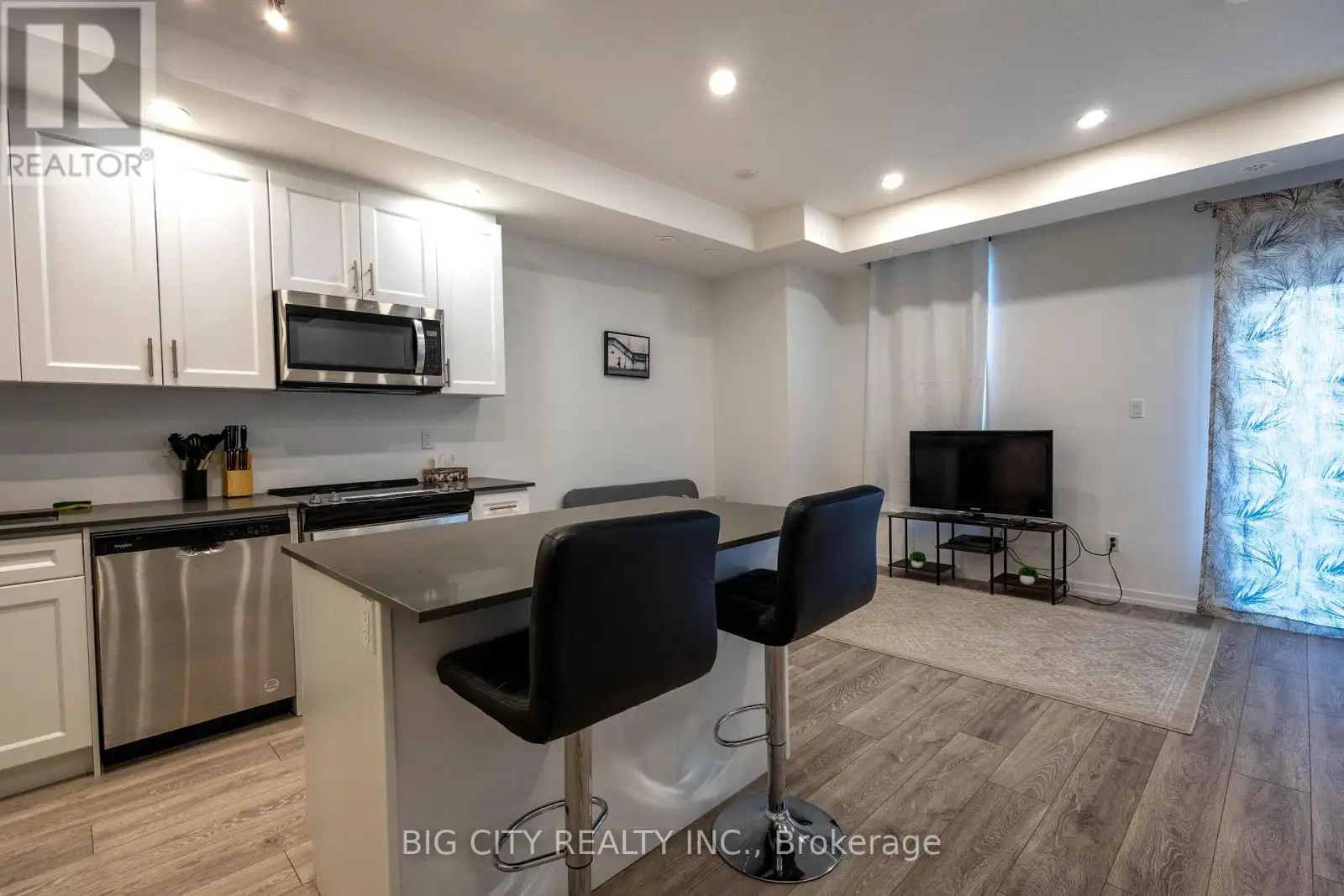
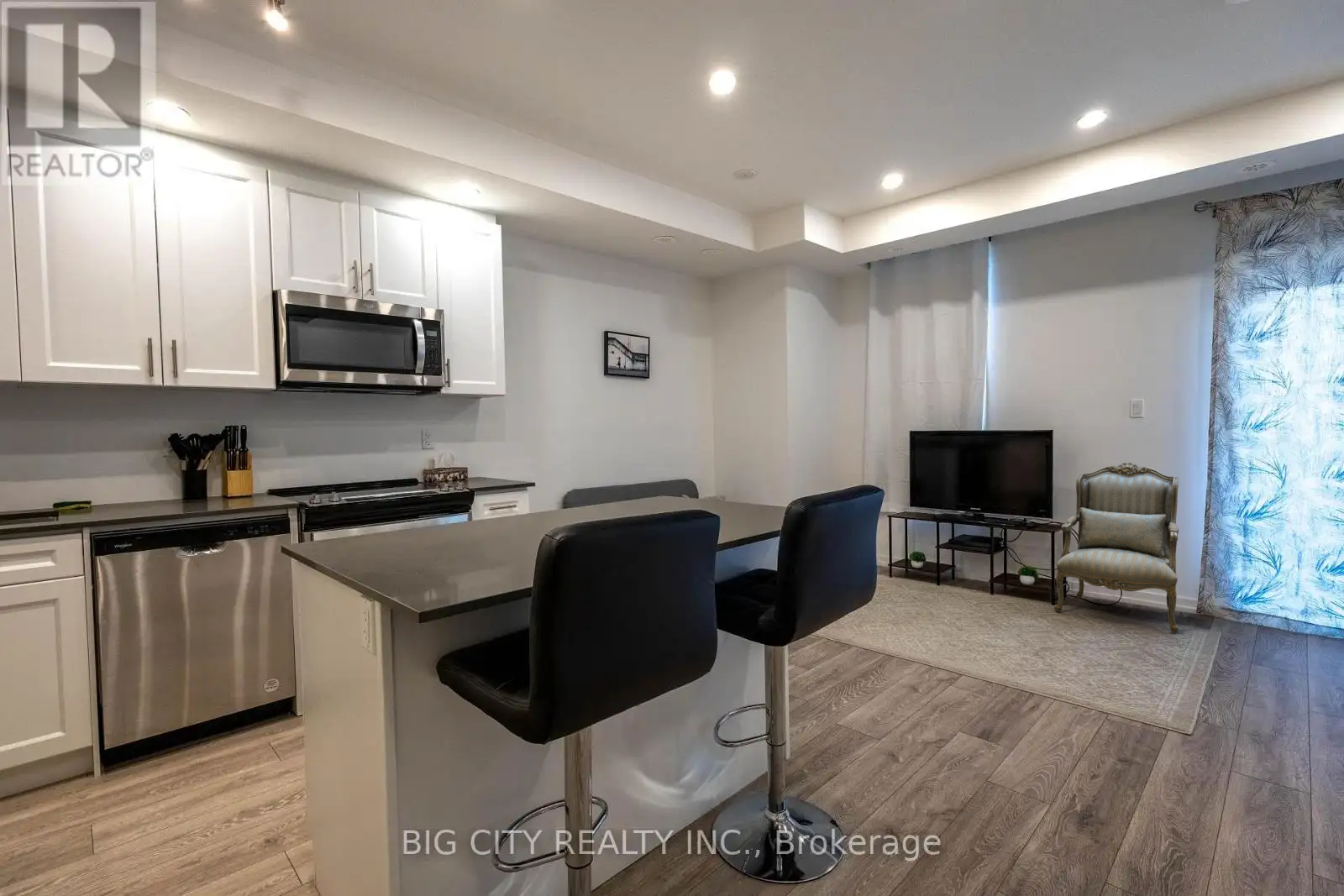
+ armchair [1053,462,1179,633]
